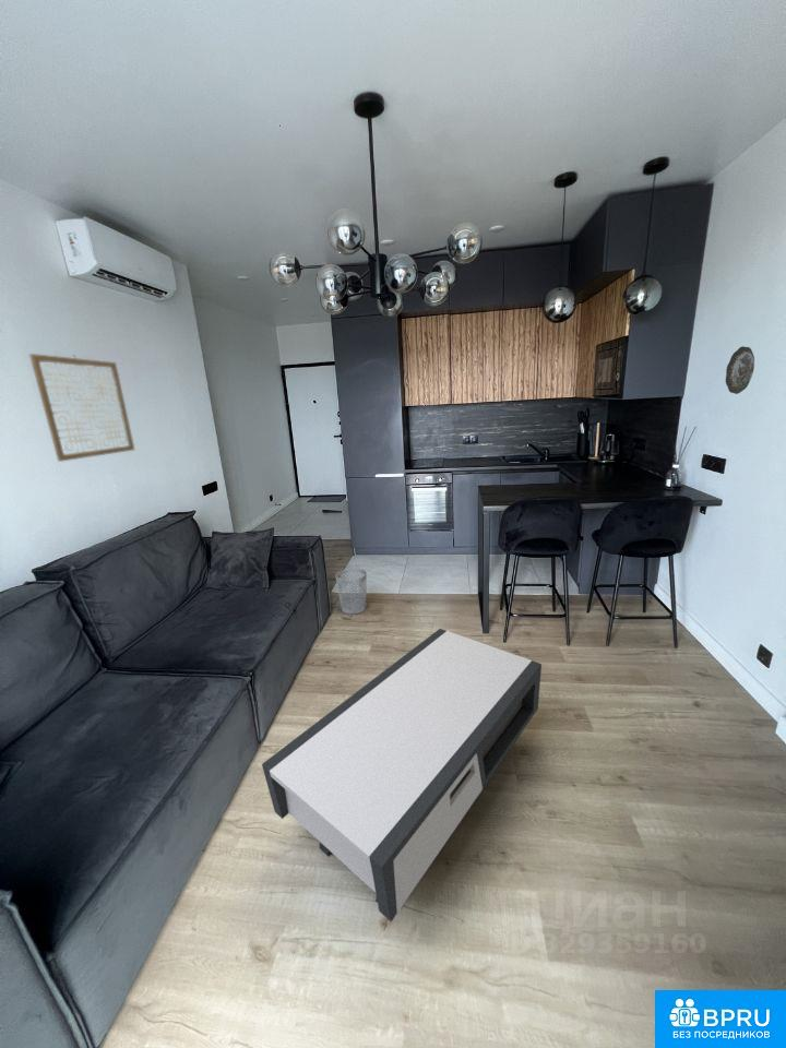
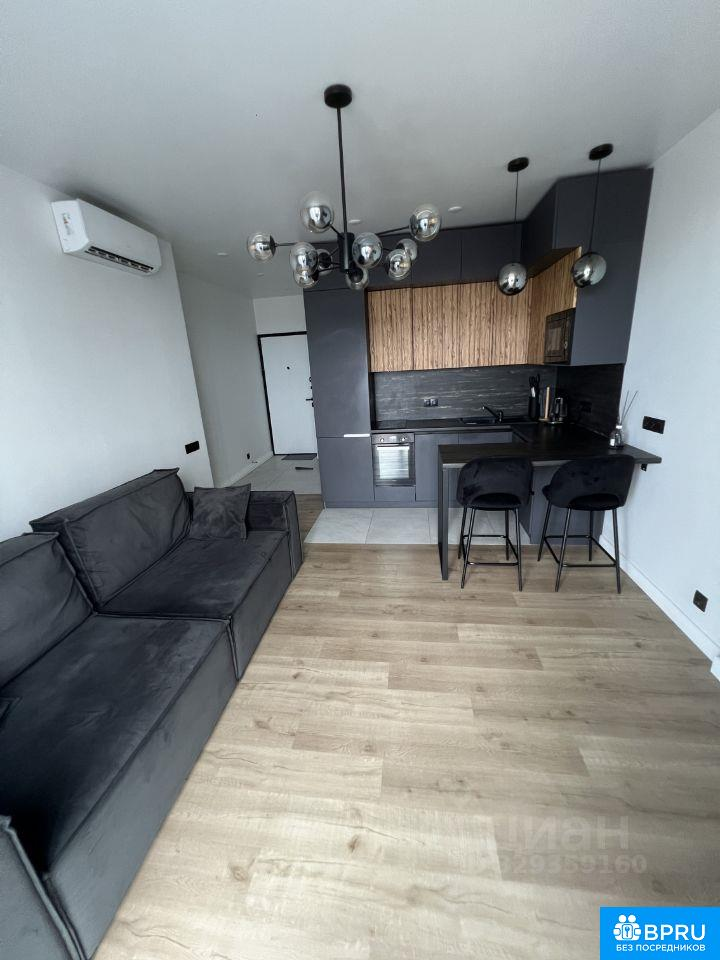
- wastebasket [334,567,368,616]
- decorative plate [725,346,755,395]
- coffee table [261,628,543,922]
- wall art [28,353,135,463]
